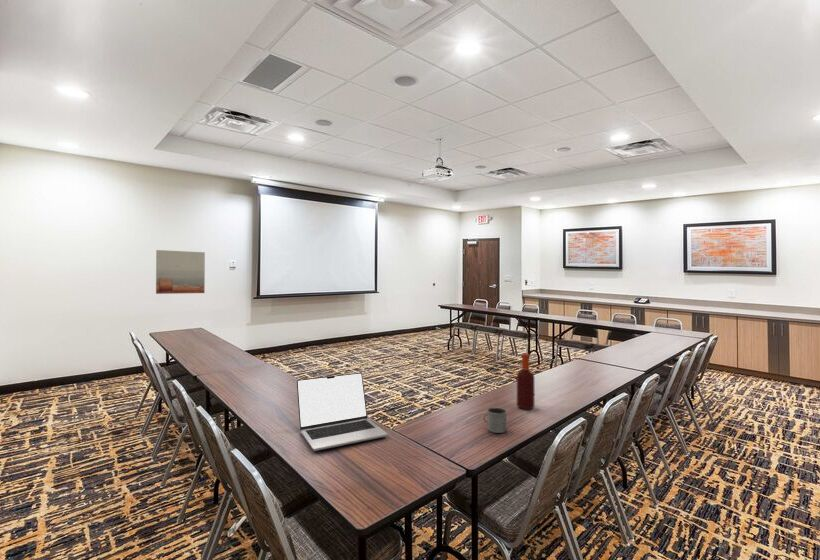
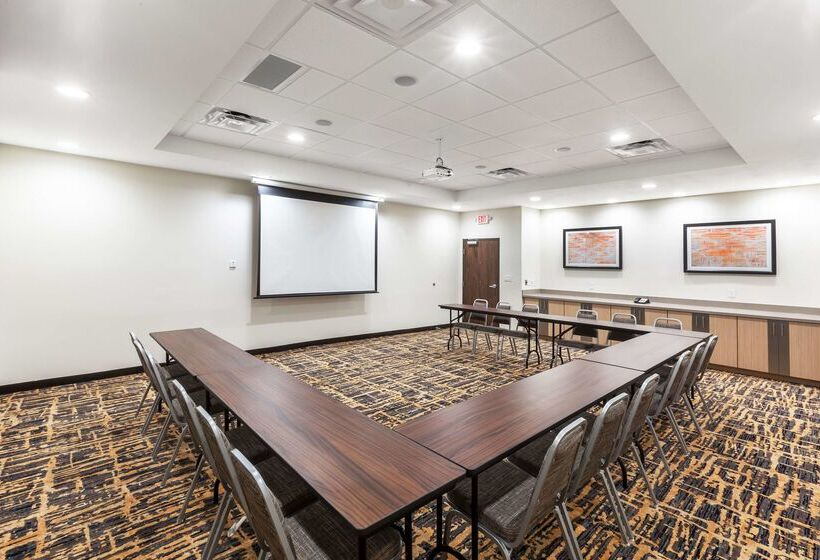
- mug [482,407,508,434]
- bottle [516,353,535,410]
- wall art [155,249,206,295]
- laptop [296,372,388,452]
